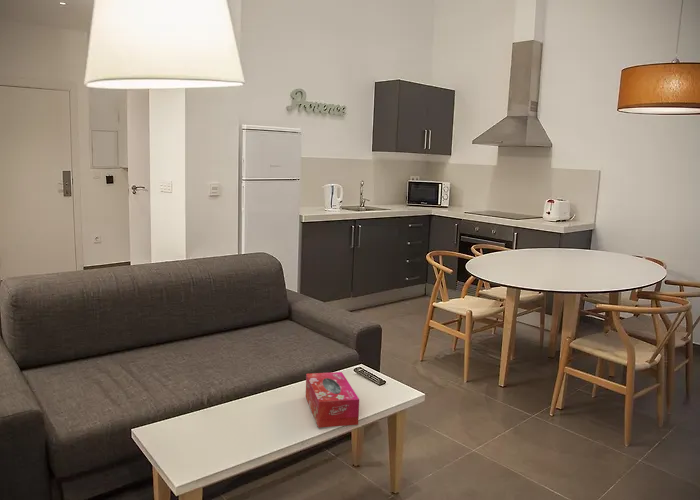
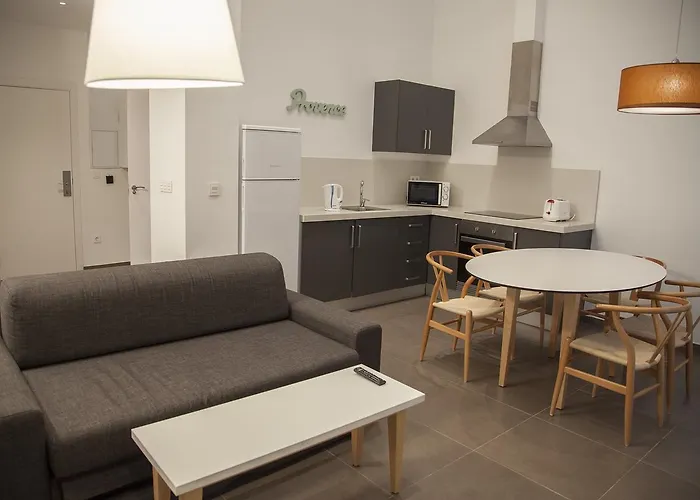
- tissue box [305,371,360,429]
